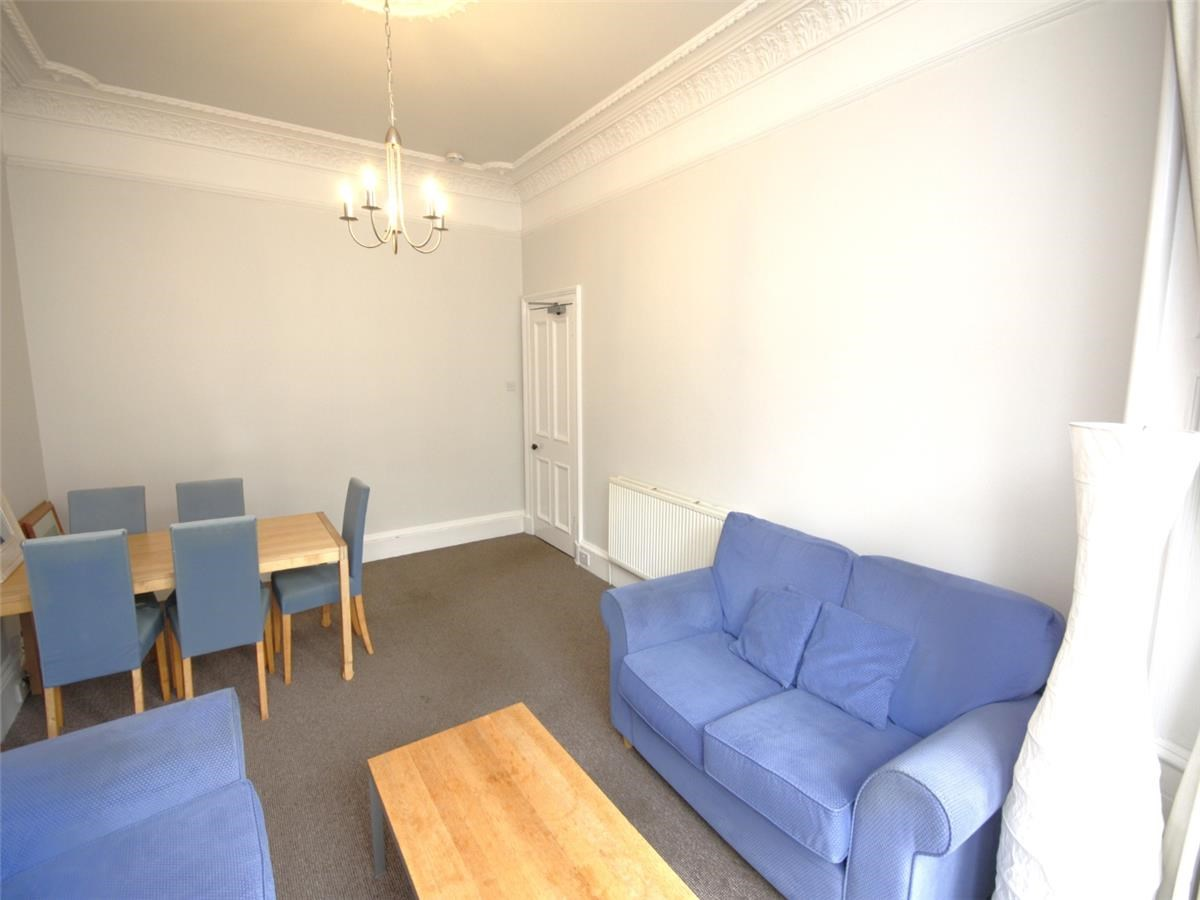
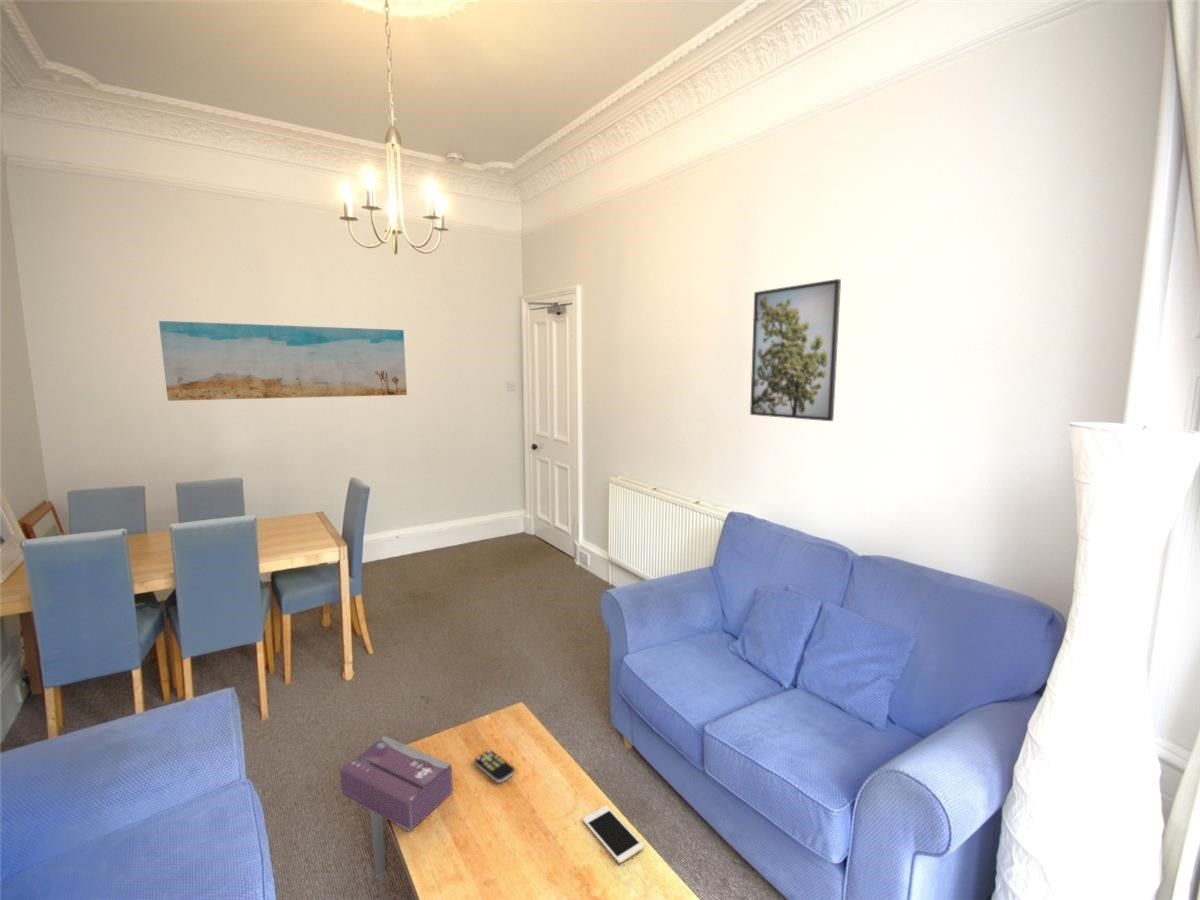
+ remote control [474,749,515,784]
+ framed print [749,278,842,422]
+ tissue box [339,735,454,832]
+ cell phone [582,805,645,864]
+ wall art [158,320,408,402]
